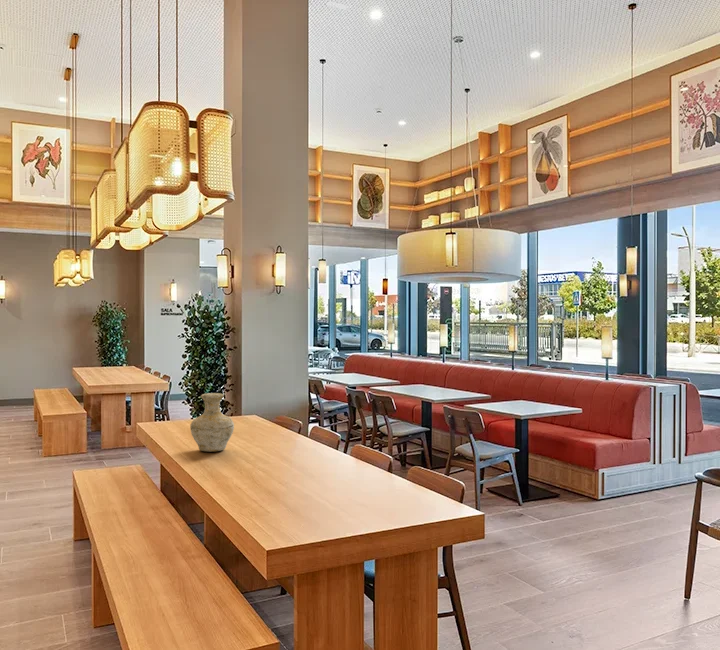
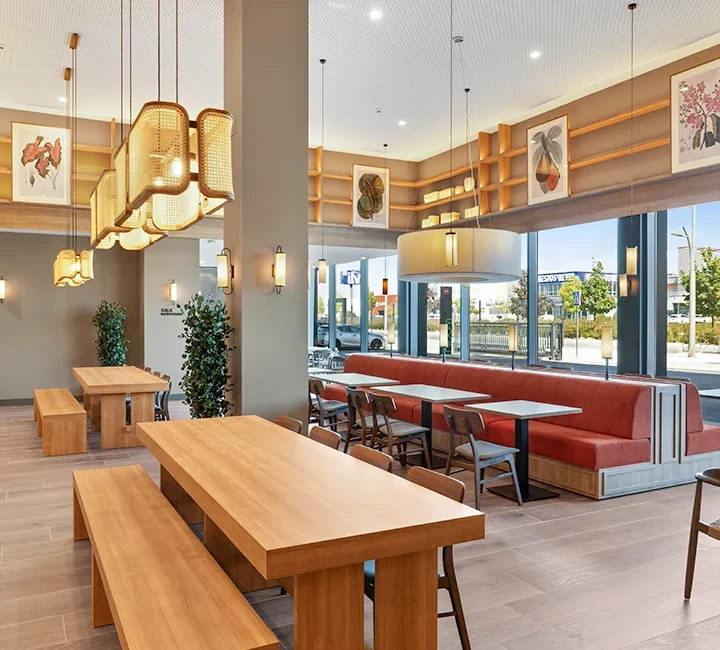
- vase [189,392,235,453]
